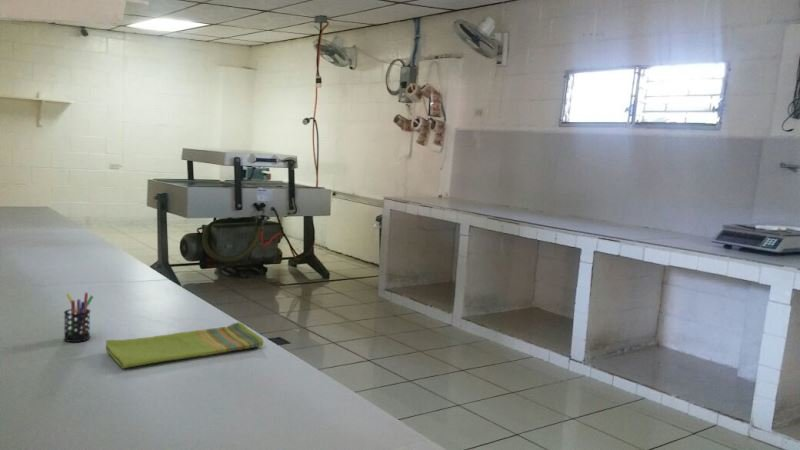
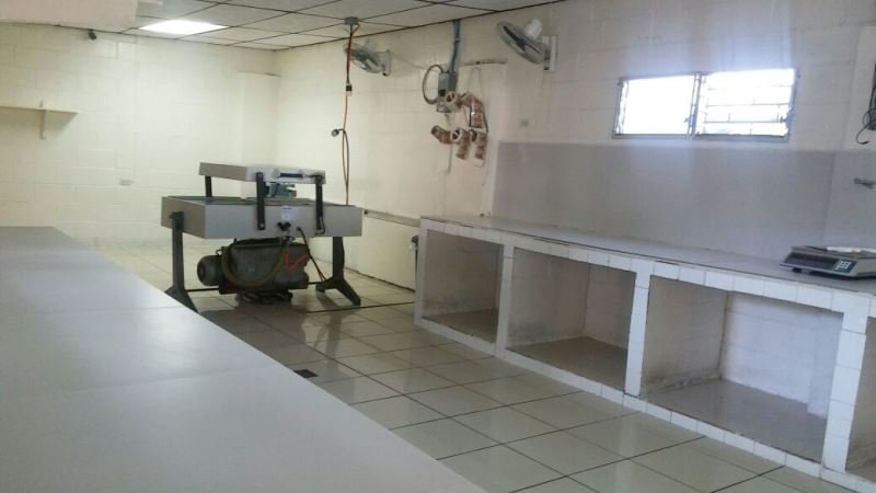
- pen holder [63,292,94,343]
- dish towel [105,321,264,369]
